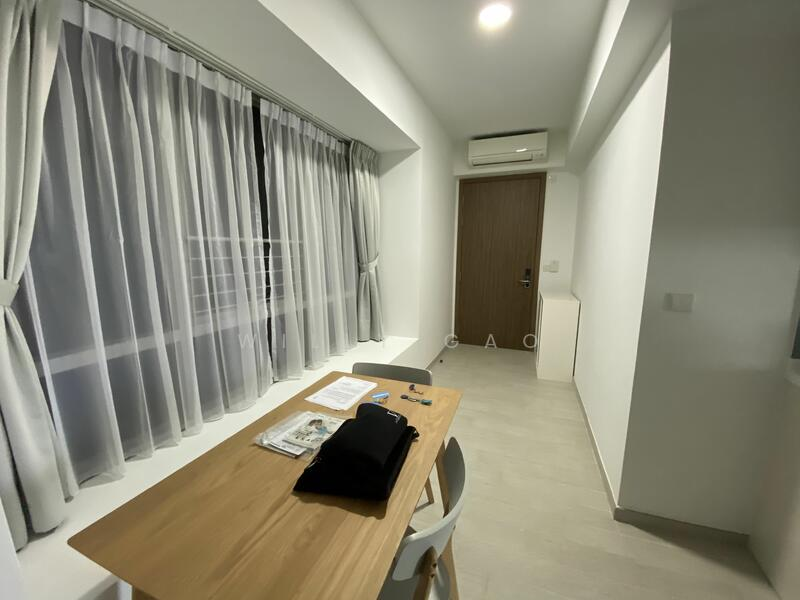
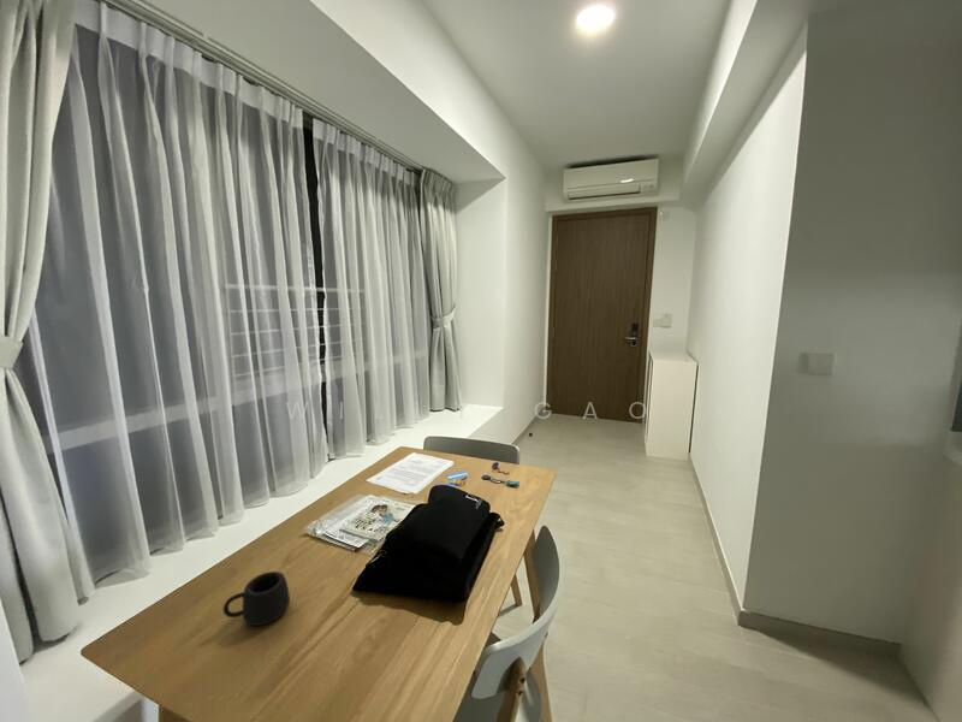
+ mug [222,570,291,627]
